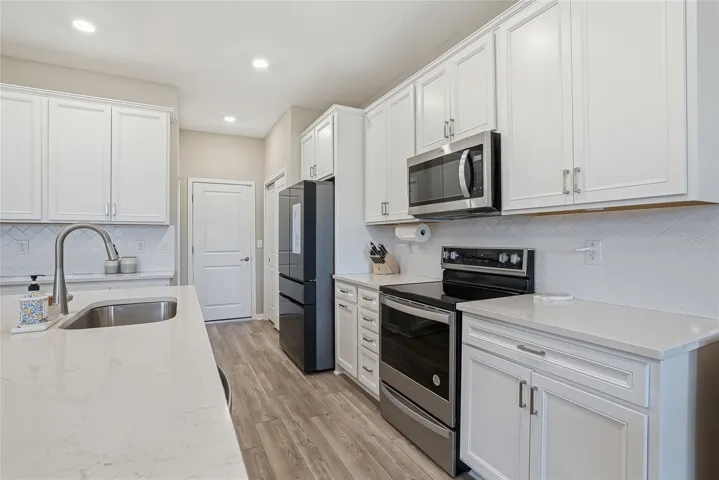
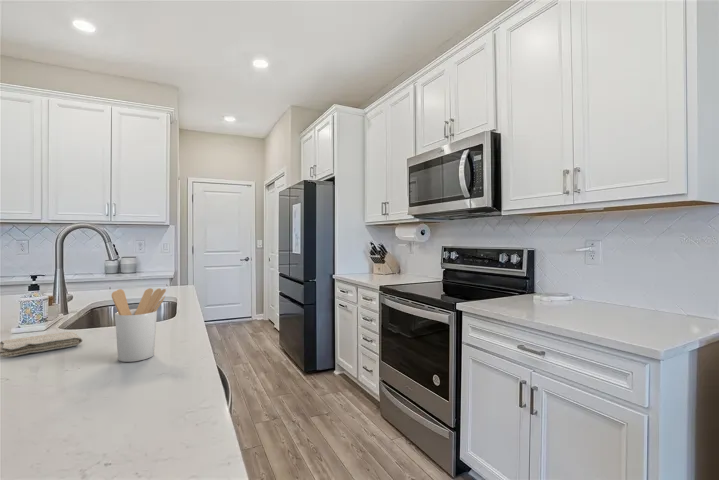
+ washcloth [0,331,83,358]
+ utensil holder [111,287,167,363]
